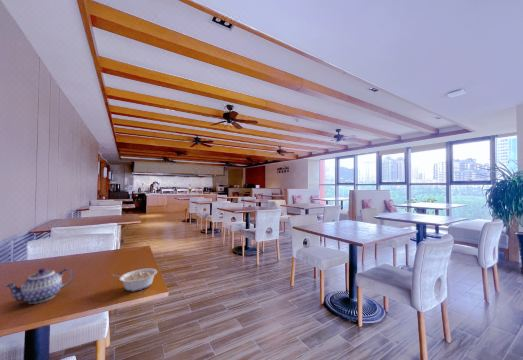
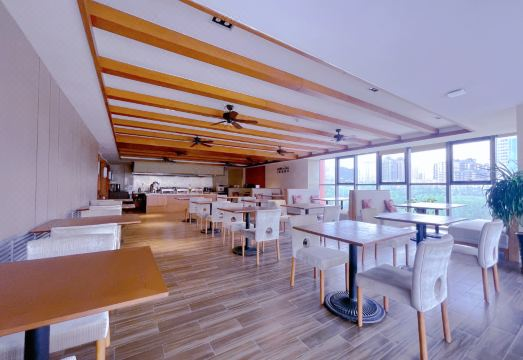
- legume [111,268,158,292]
- teapot [3,267,75,305]
